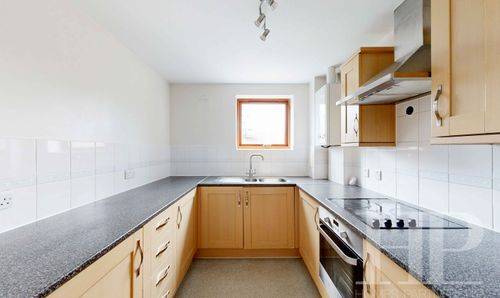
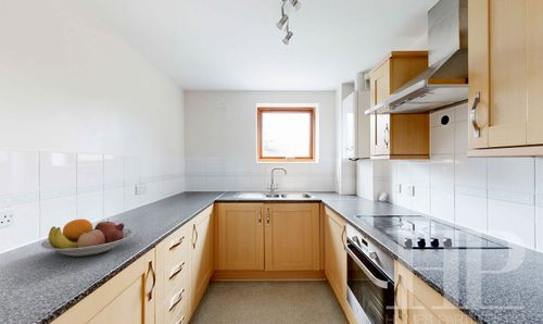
+ fruit bowl [40,219,134,258]
